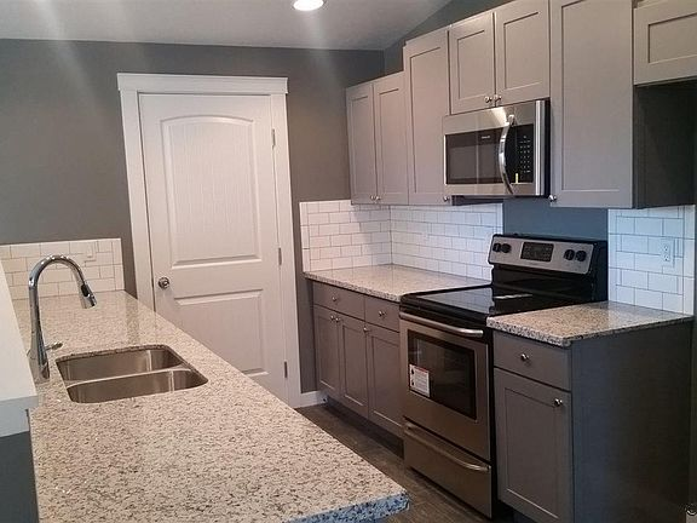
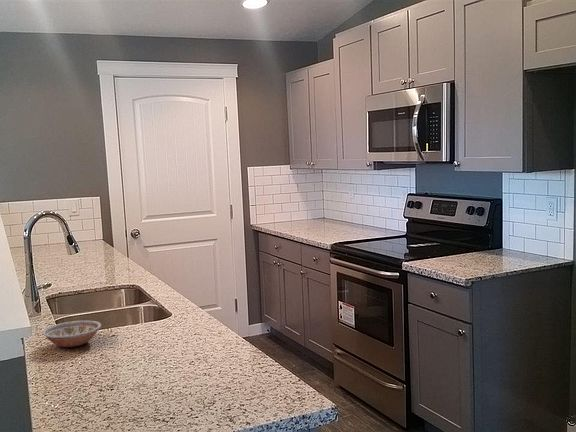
+ bowl [41,319,102,348]
